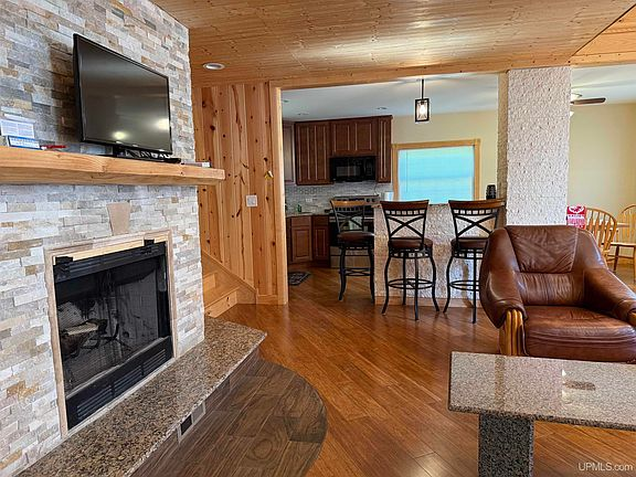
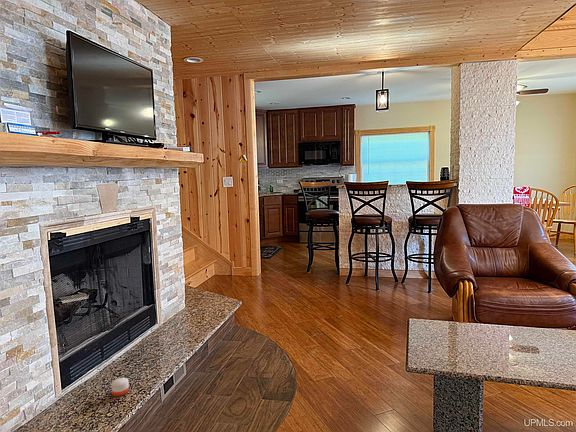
+ candle [110,377,130,397]
